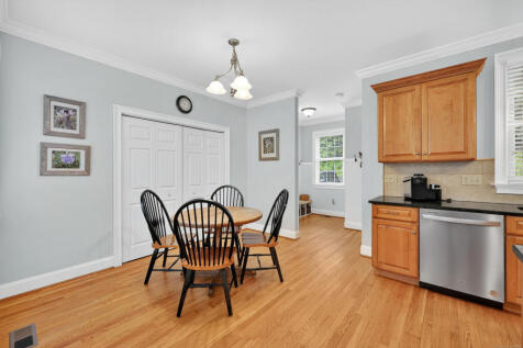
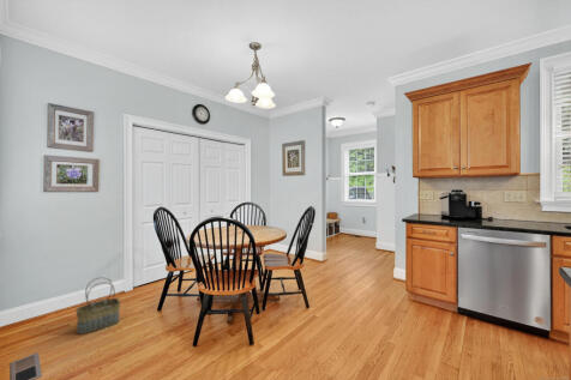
+ basket [74,276,121,336]
